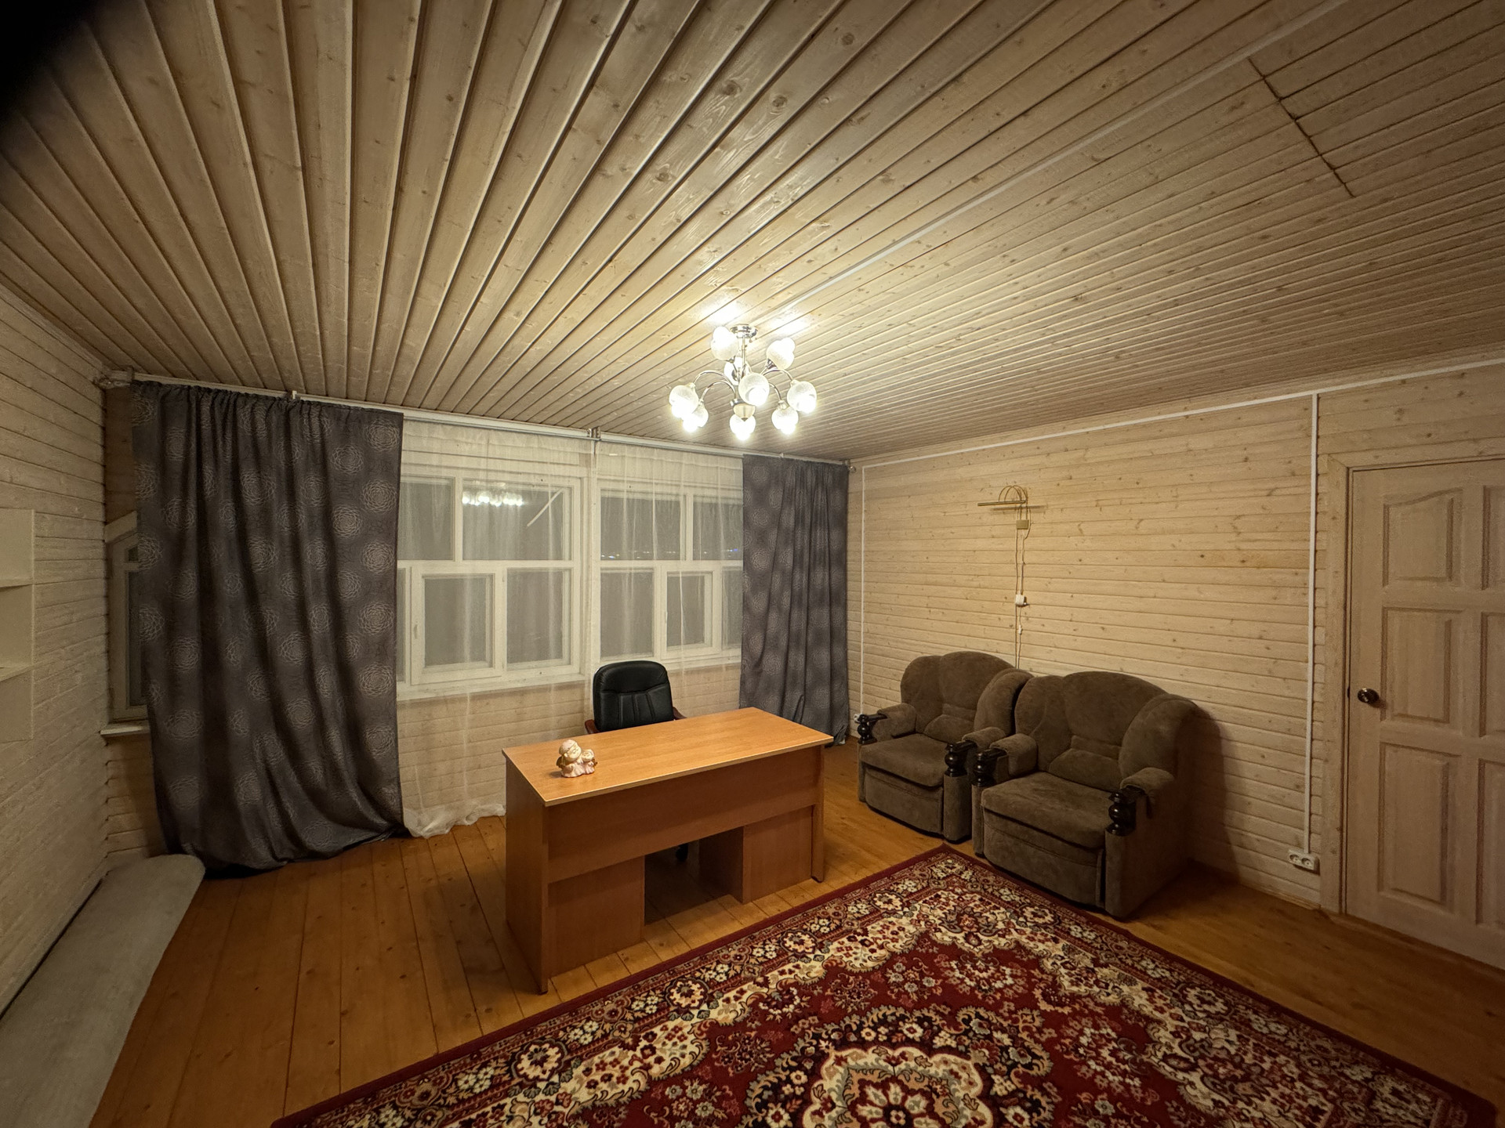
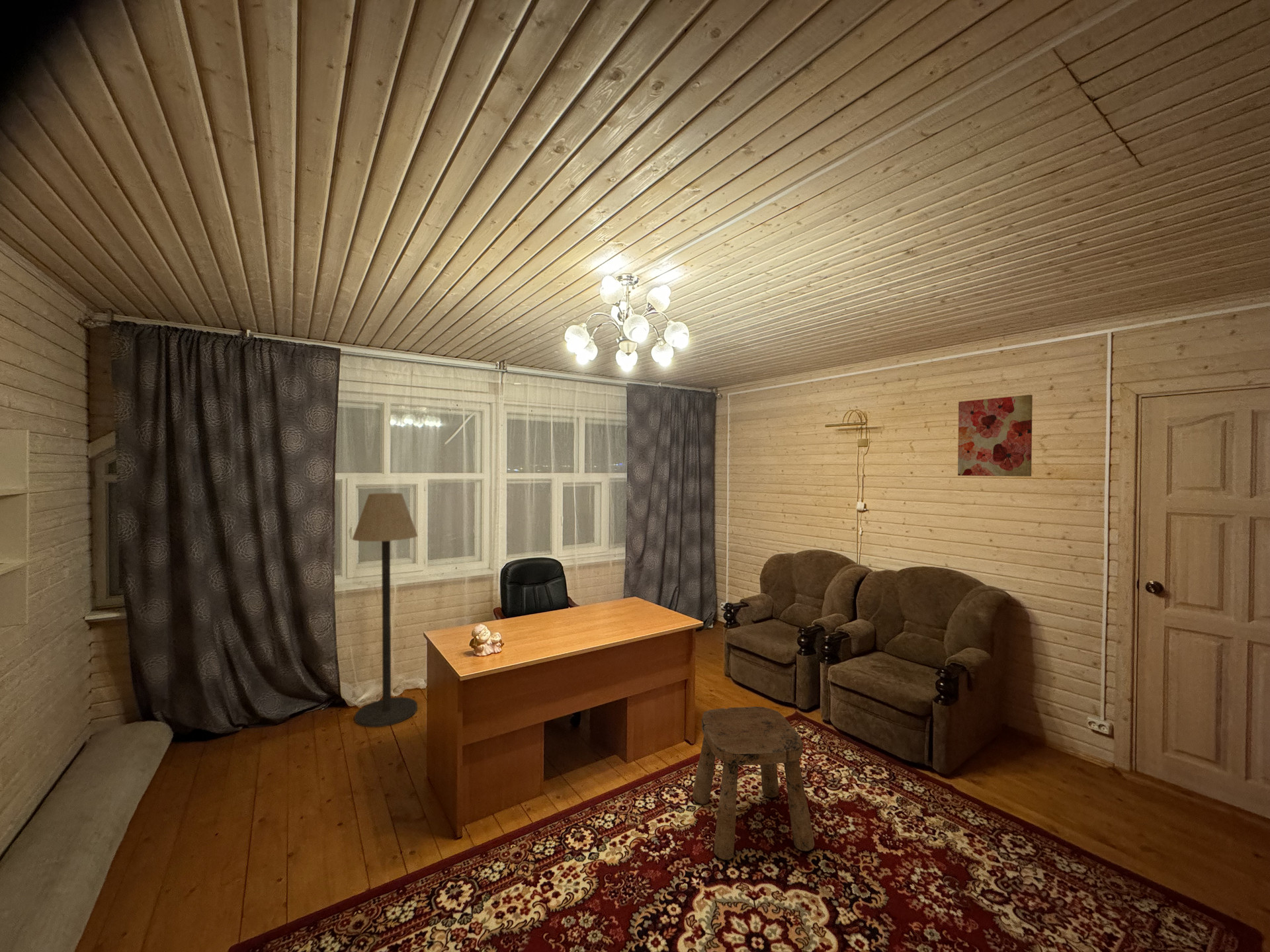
+ wall art [957,394,1033,477]
+ stool [692,706,815,860]
+ floor lamp [352,493,418,728]
